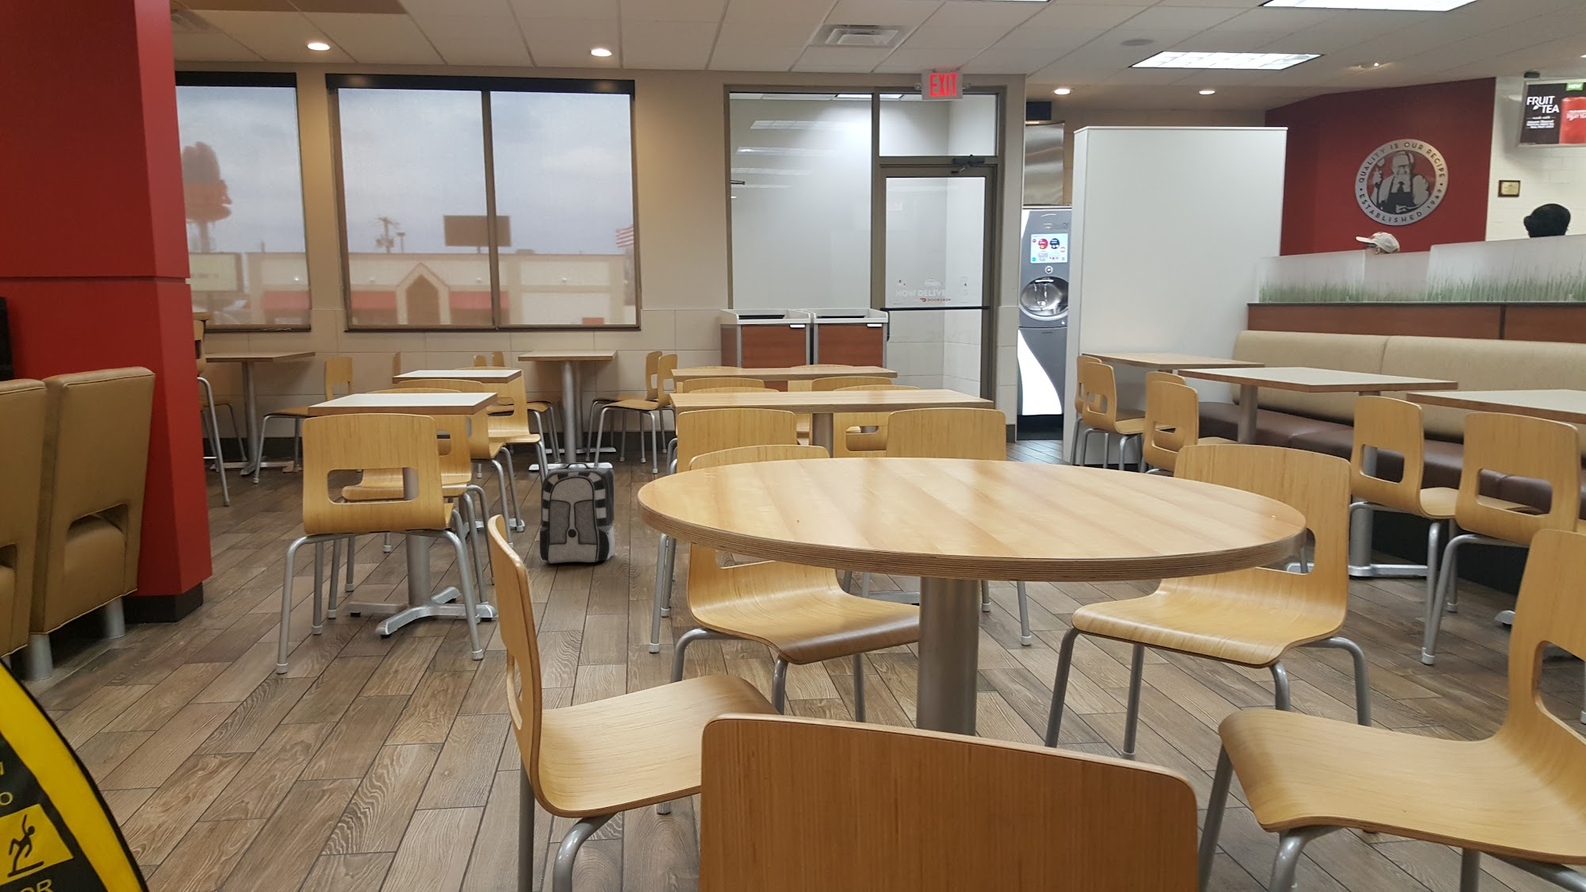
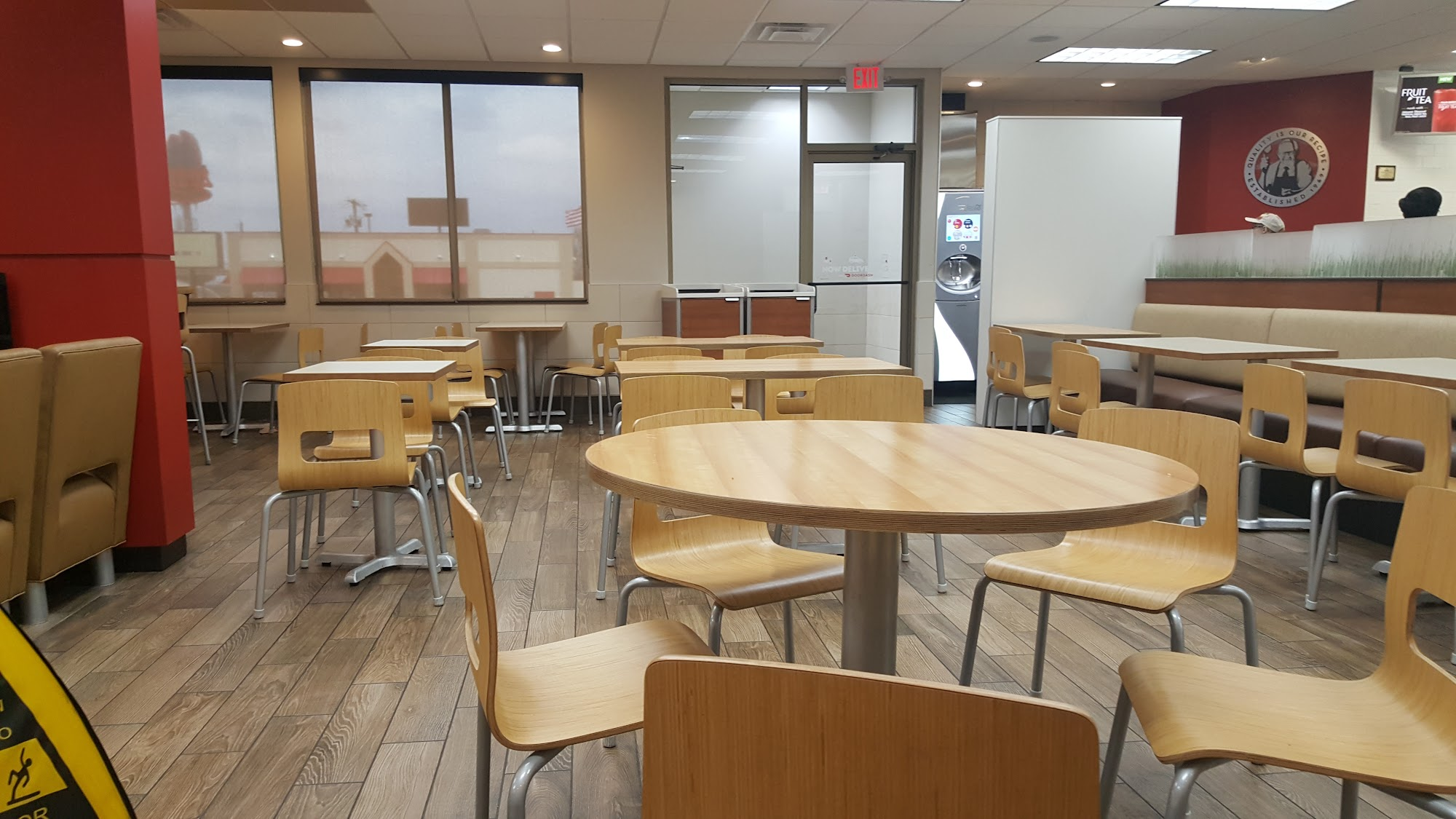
- backpack [539,462,615,564]
